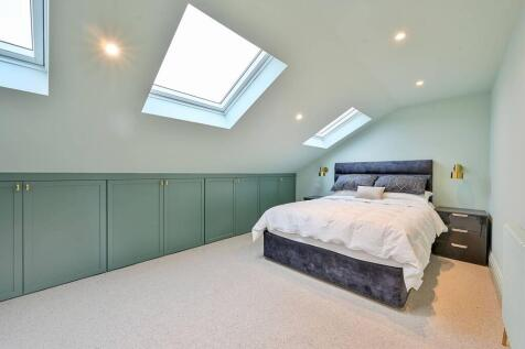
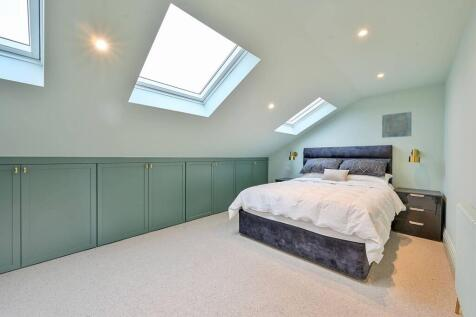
+ wall art [381,111,412,139]
